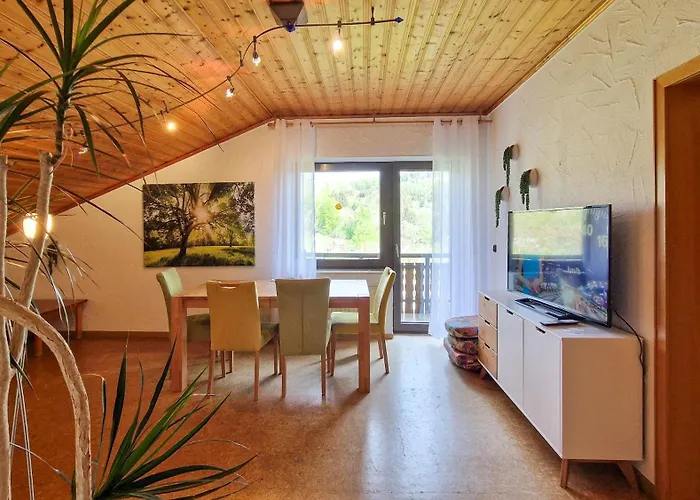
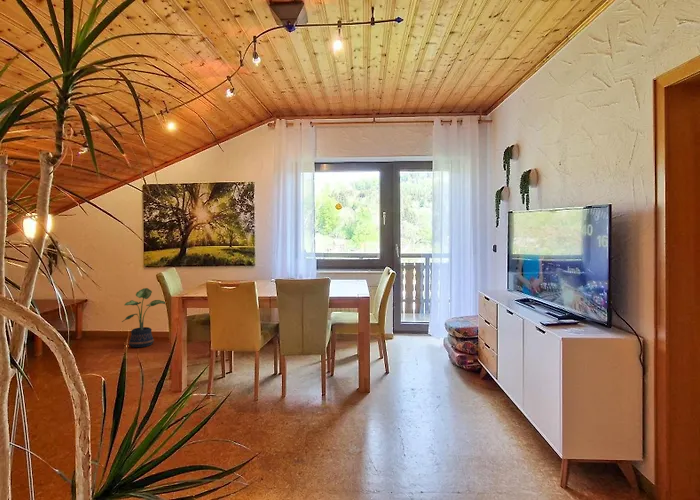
+ potted plant [121,287,166,348]
